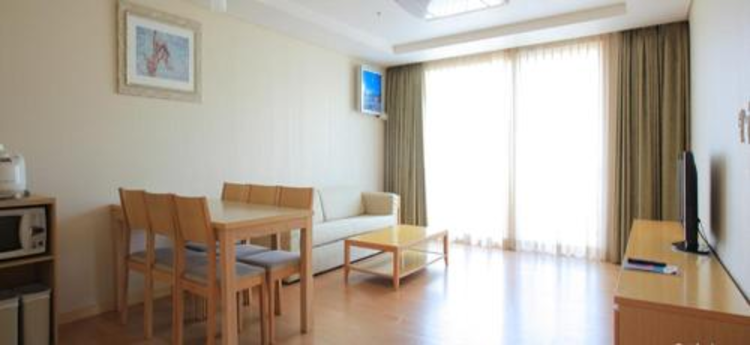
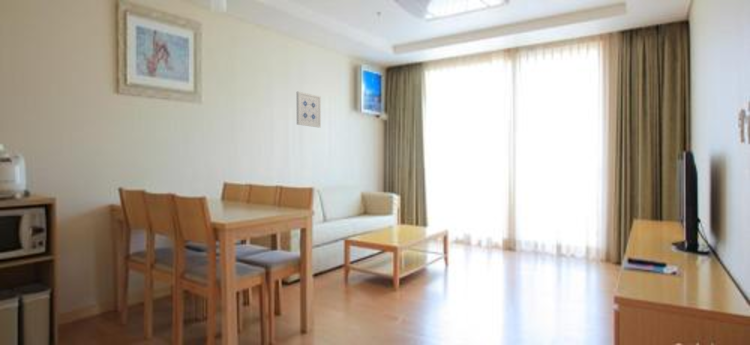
+ wall art [296,90,322,128]
